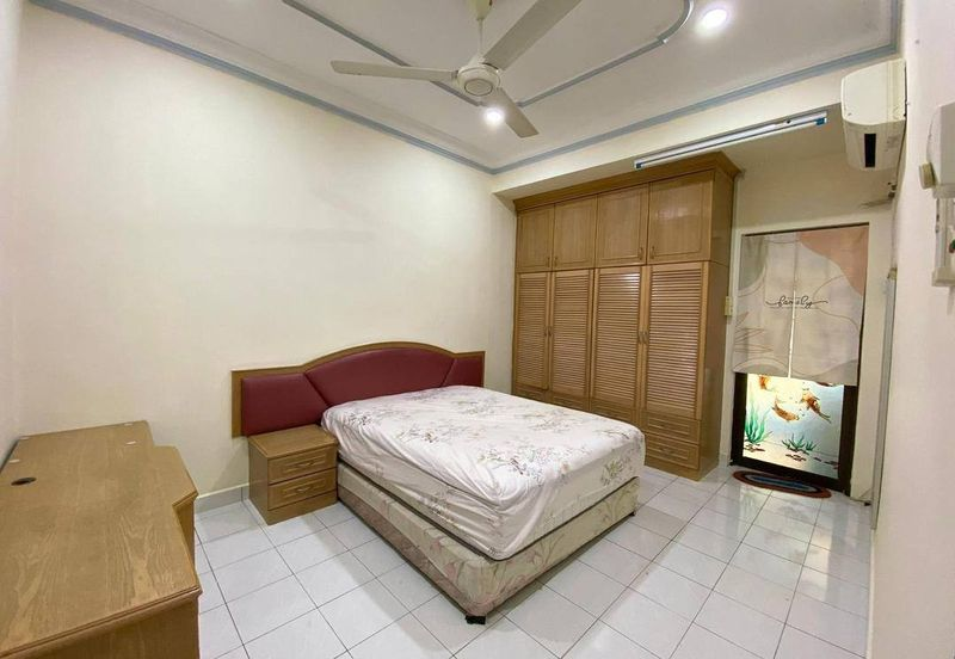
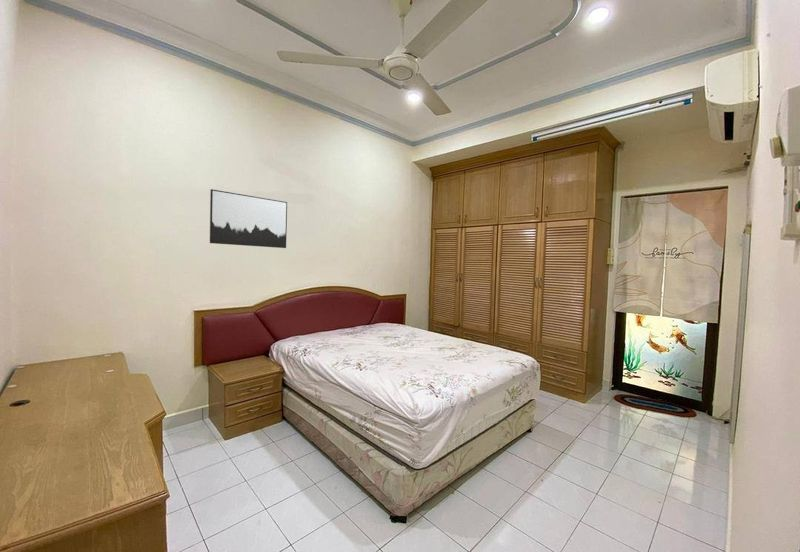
+ wall art [209,188,288,249]
